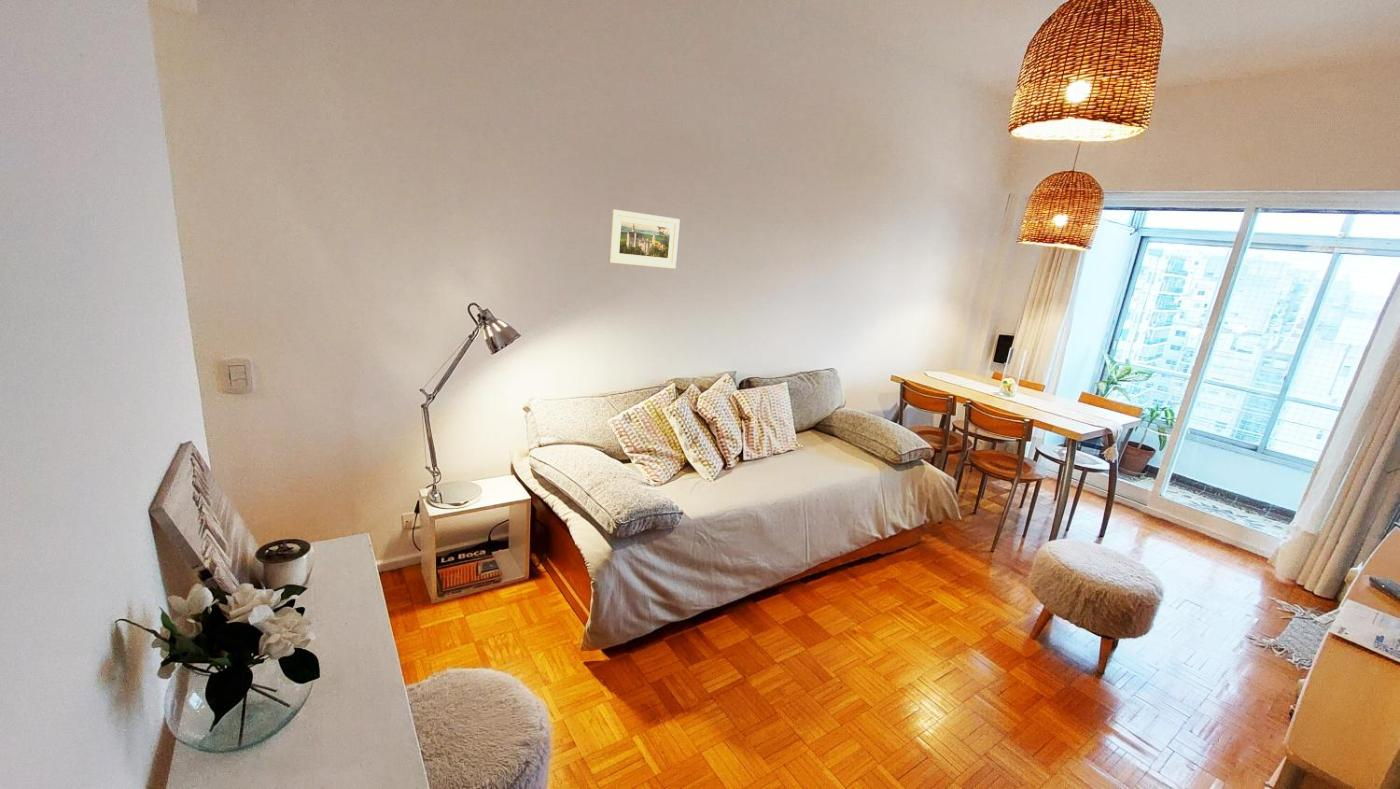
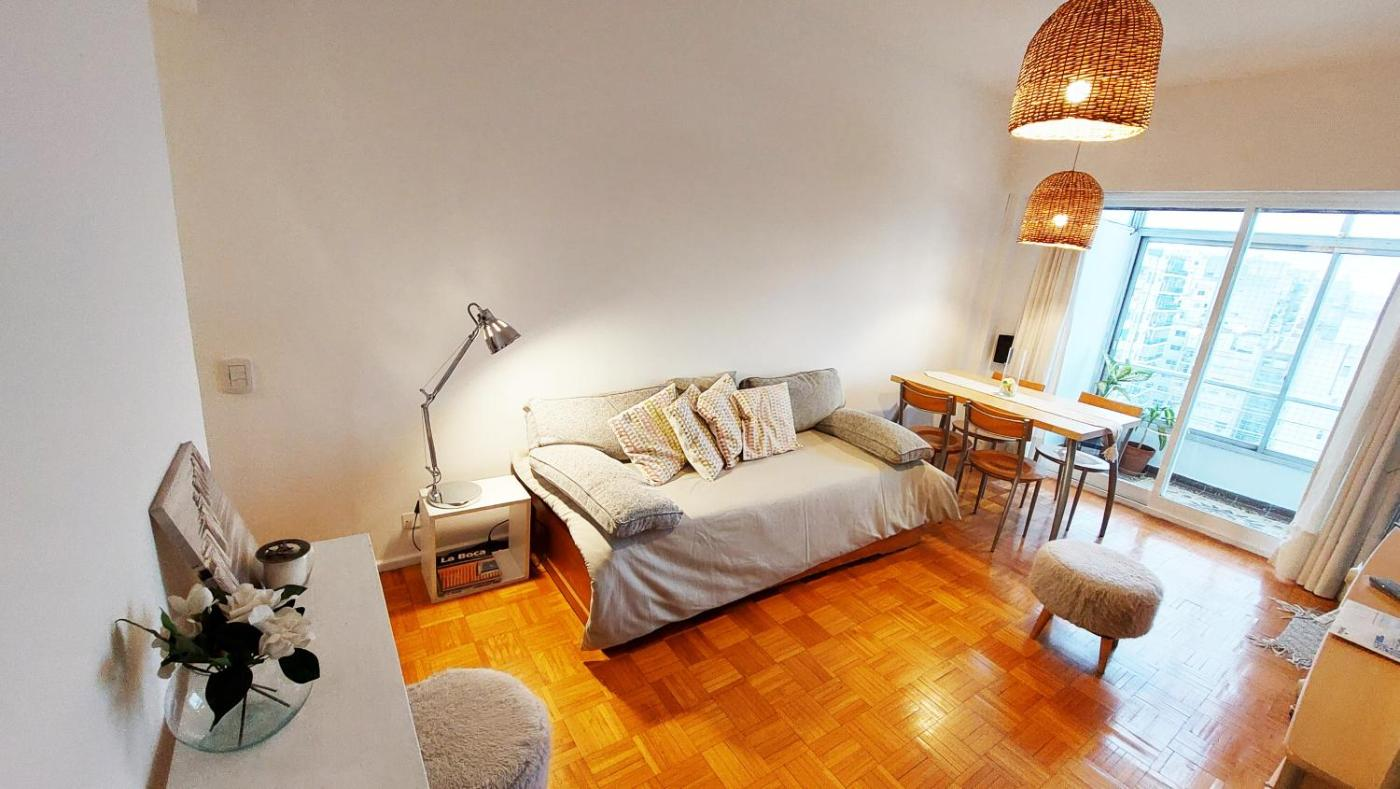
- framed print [607,208,681,270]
